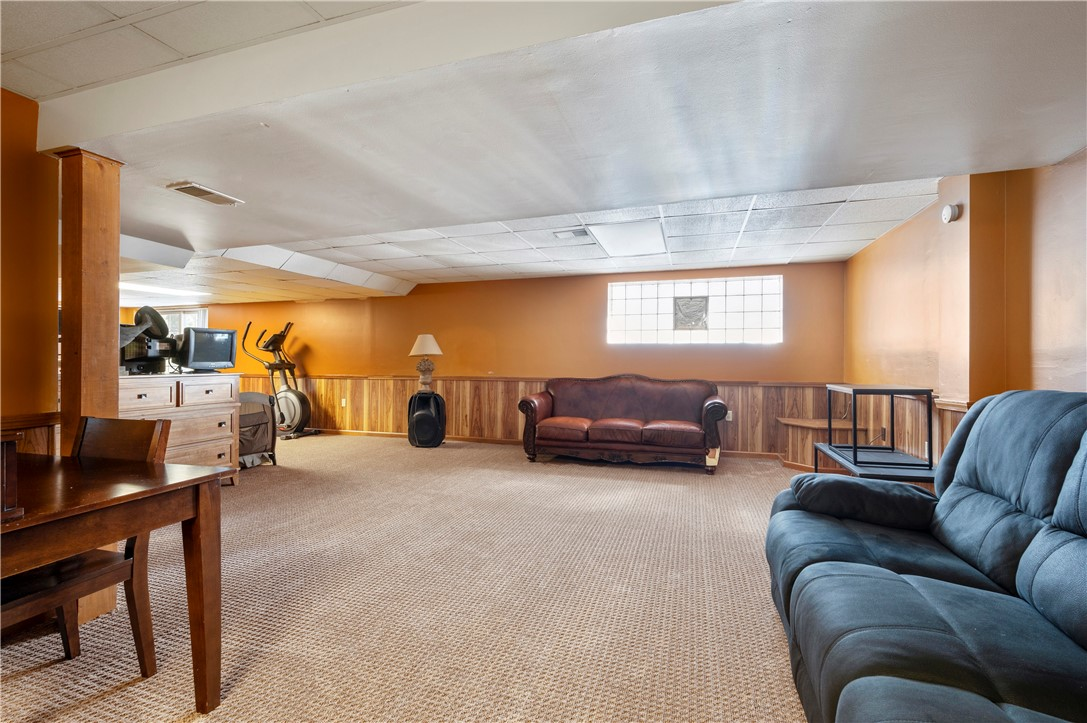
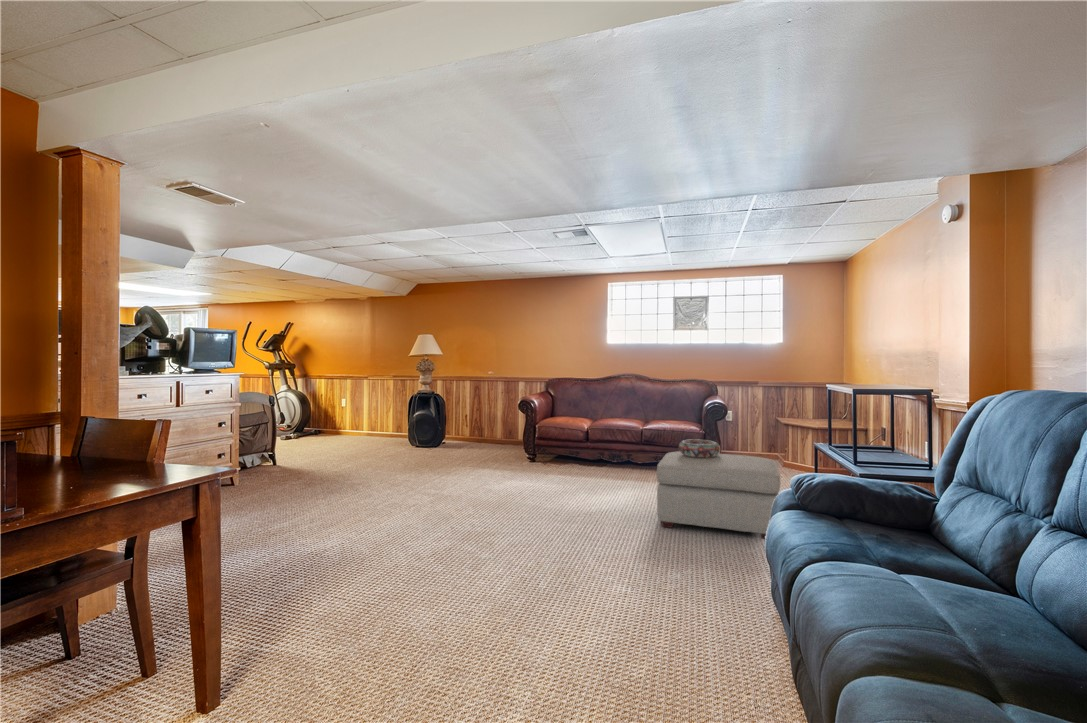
+ decorative bowl [678,438,721,458]
+ ottoman [656,450,781,540]
